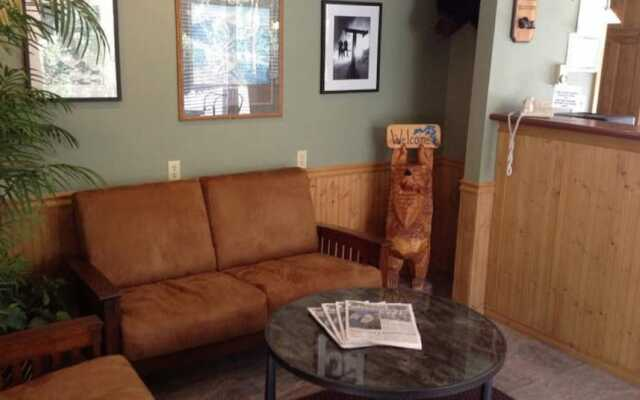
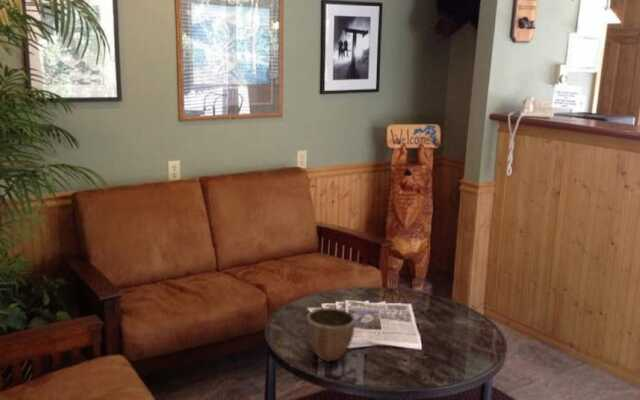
+ decorative bowl [306,307,356,363]
